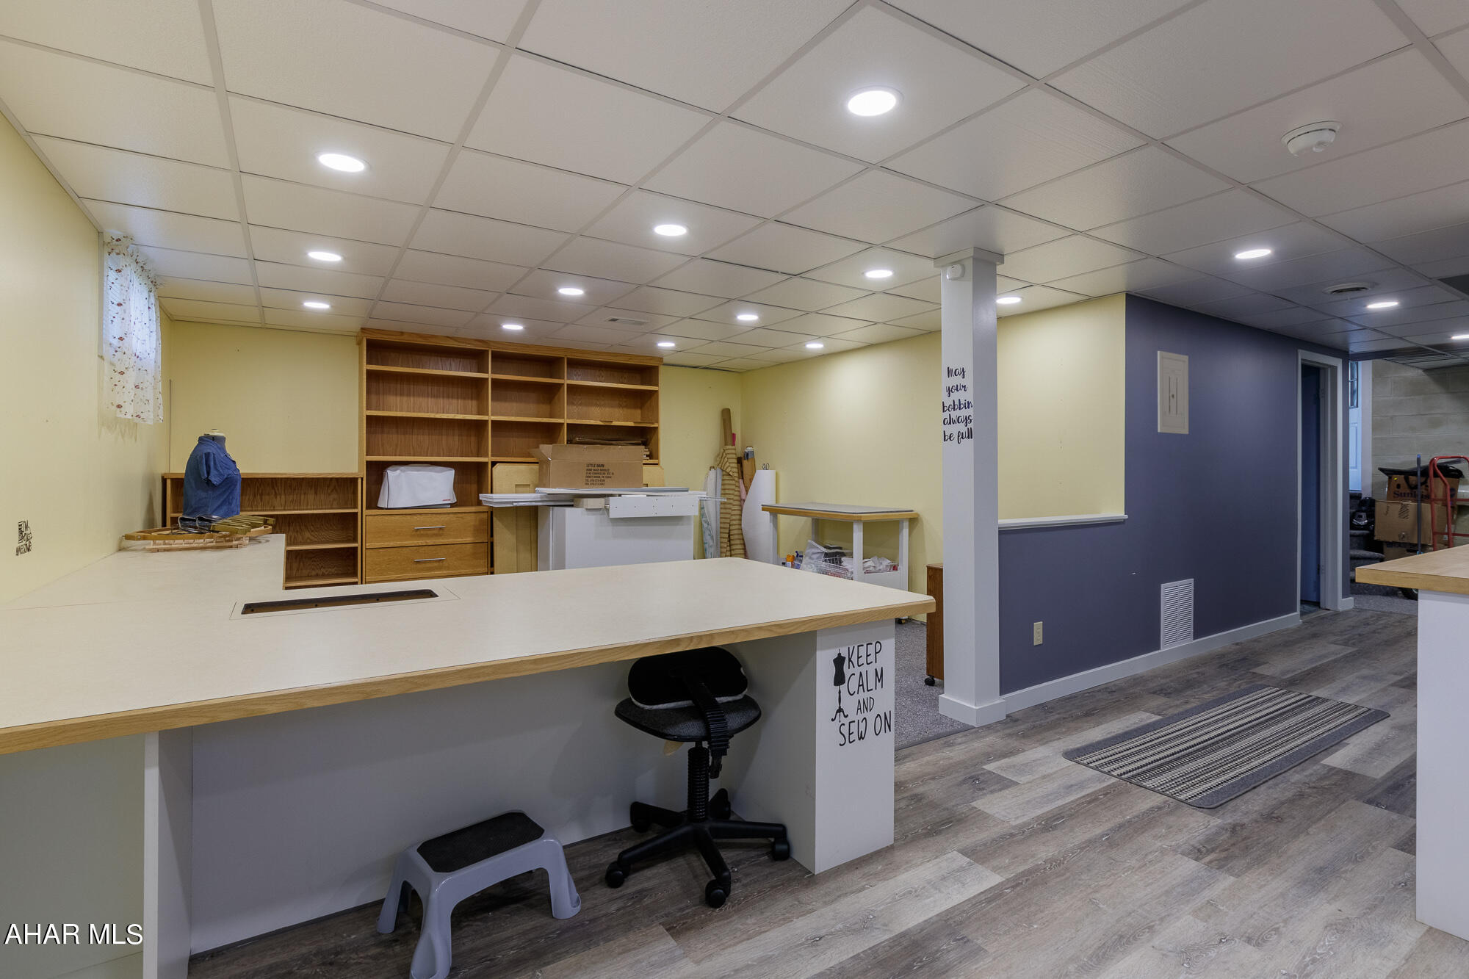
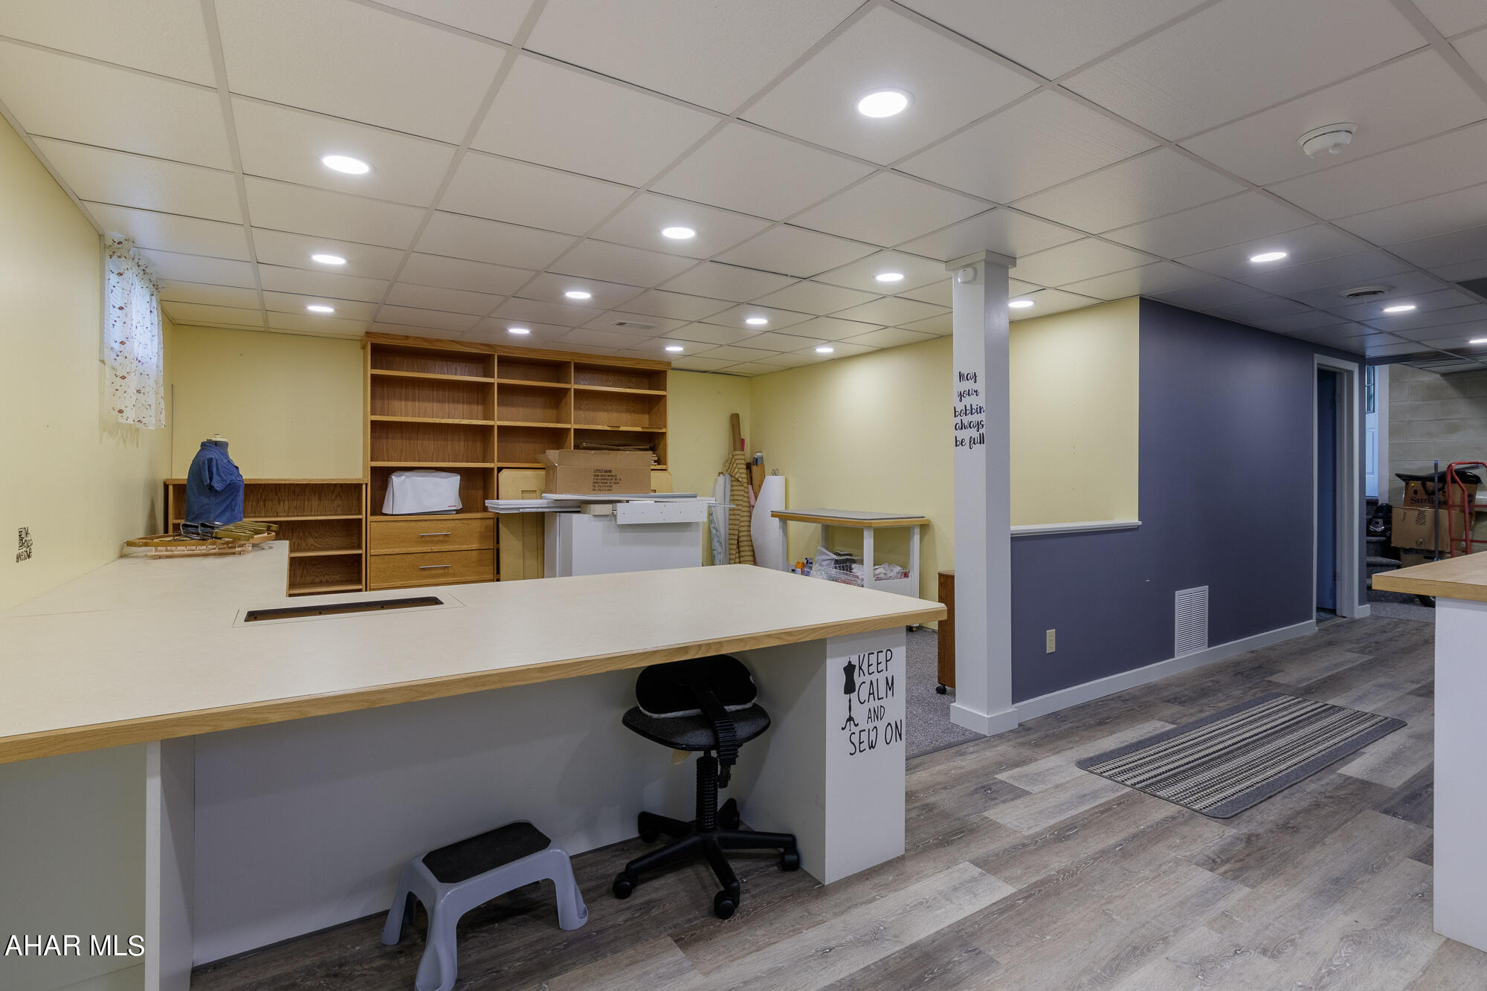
- wall art [1157,351,1189,435]
